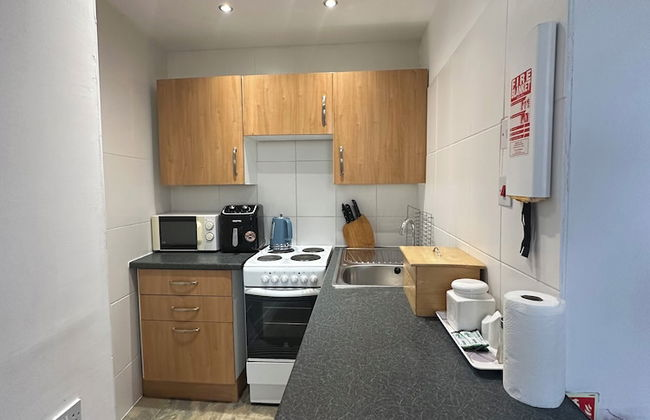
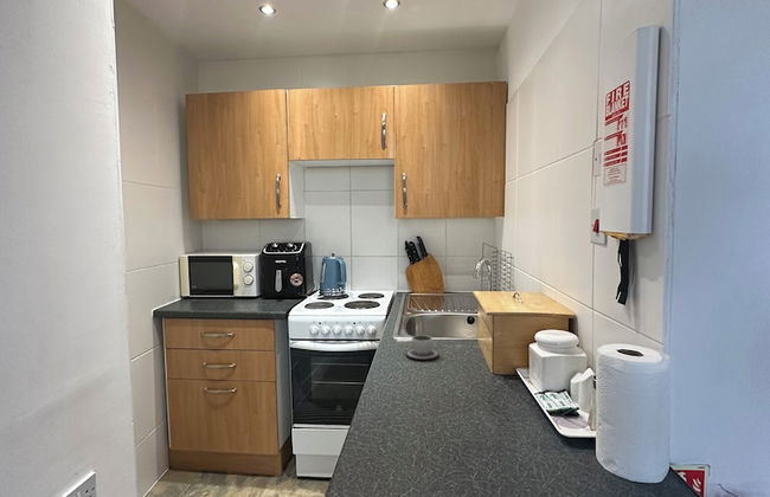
+ cup [404,334,441,361]
